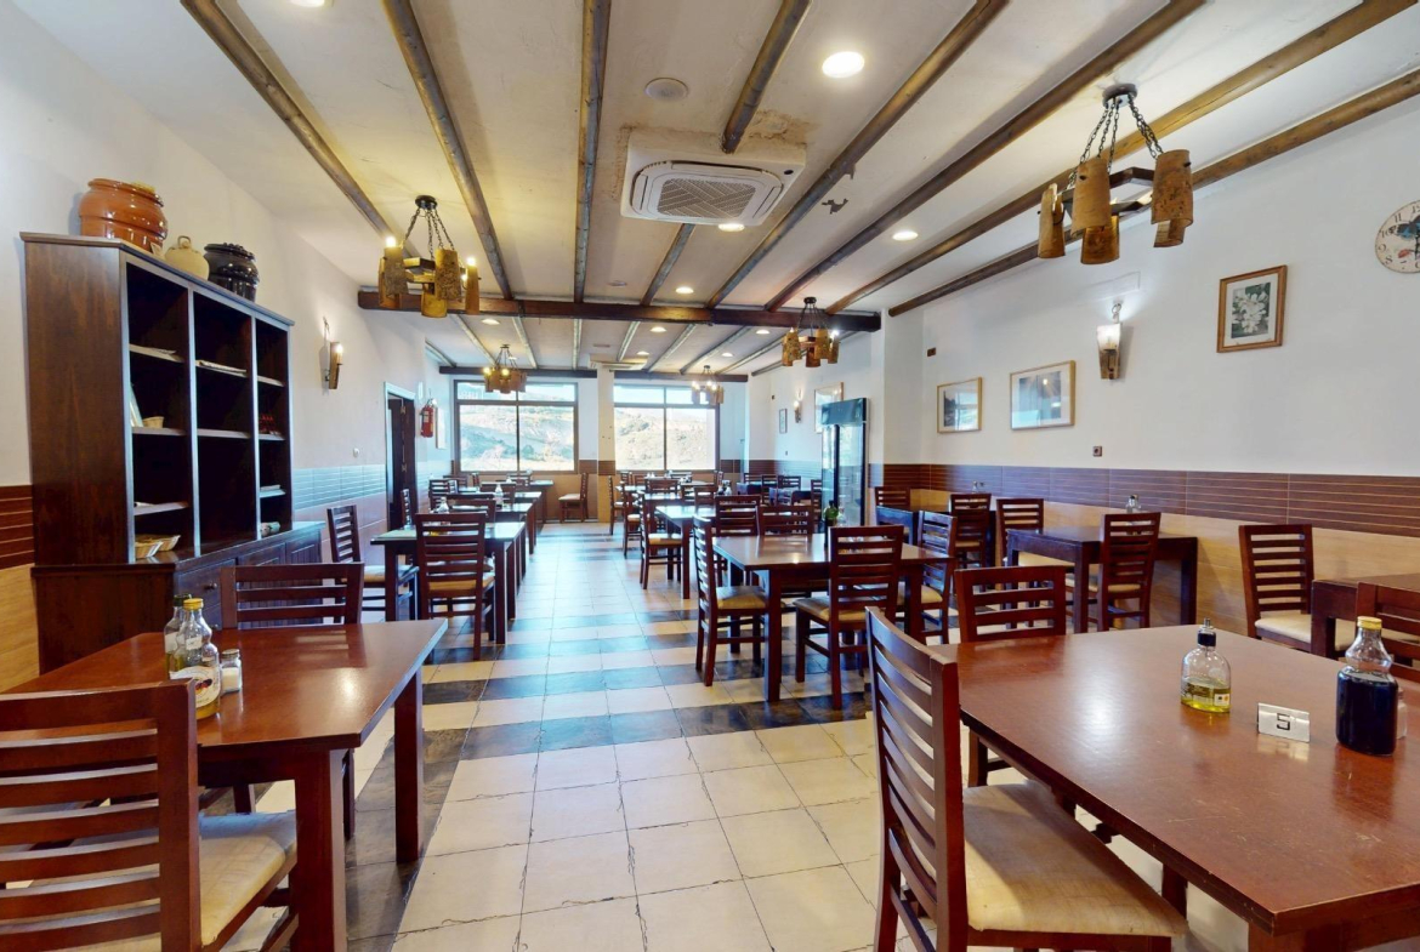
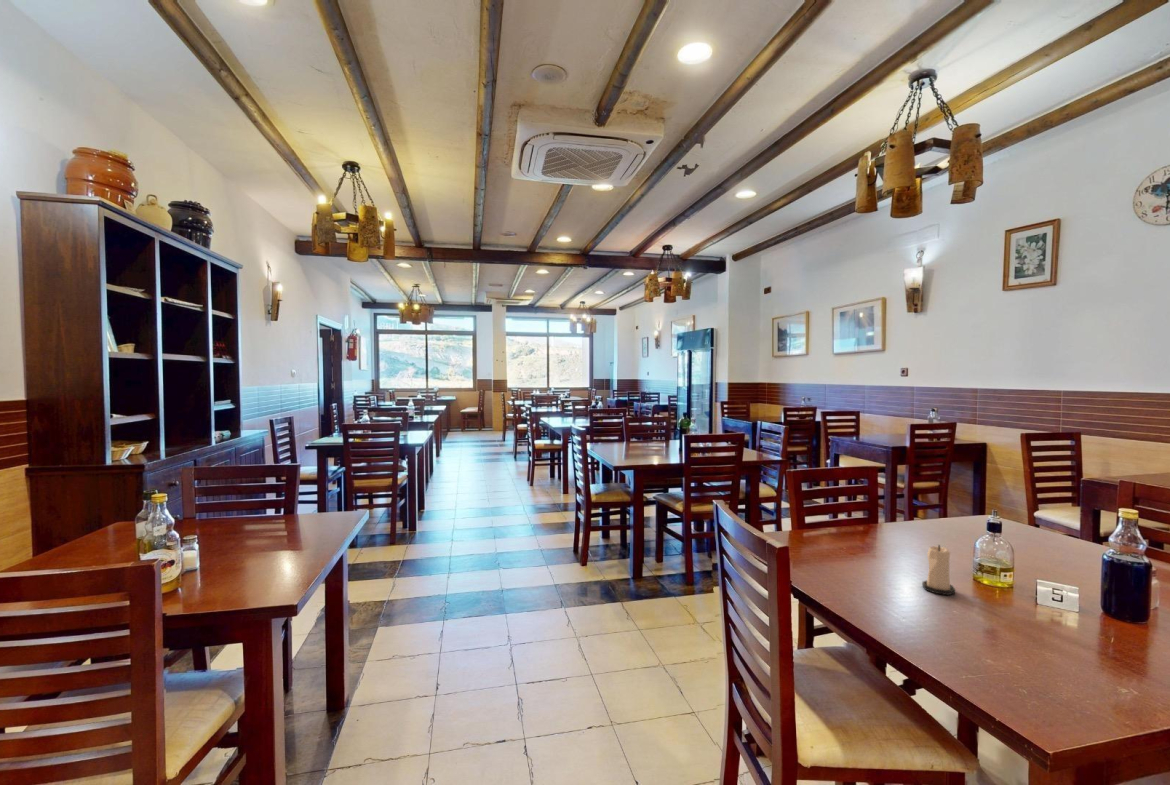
+ candle [921,544,956,596]
